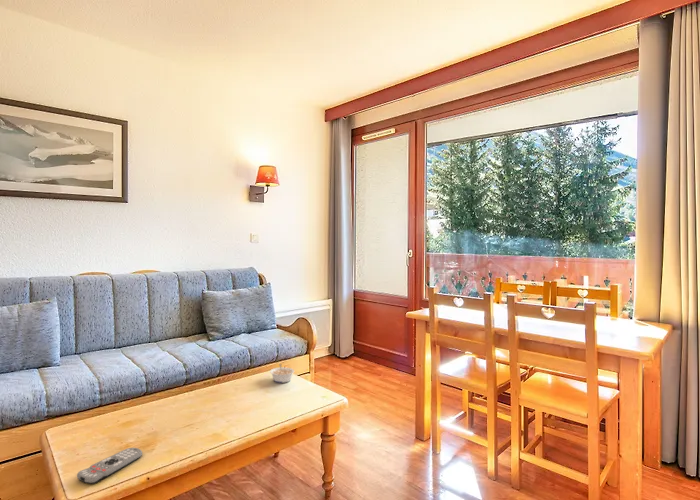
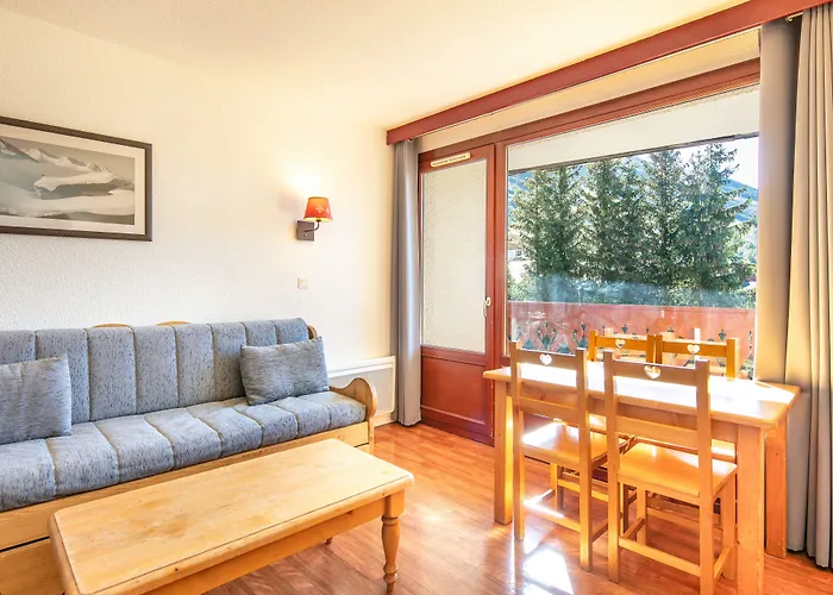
- remote control [76,447,143,485]
- legume [269,363,295,384]
